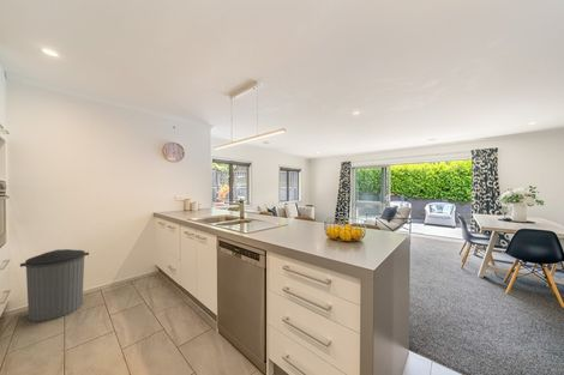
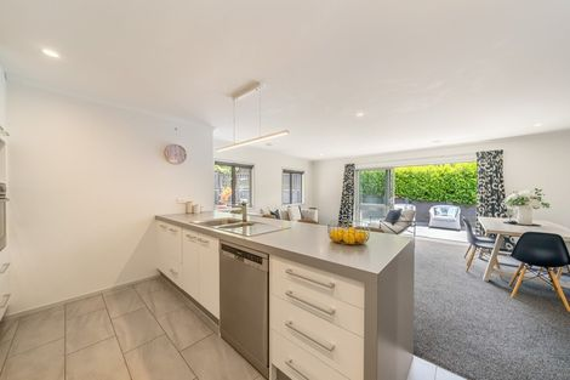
- trash can [19,248,90,322]
